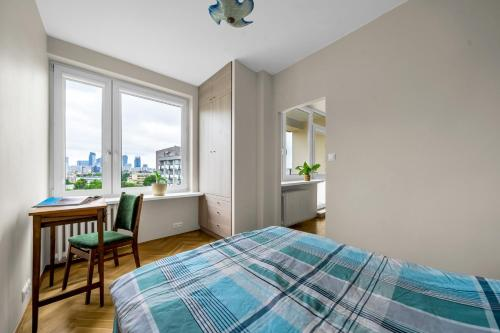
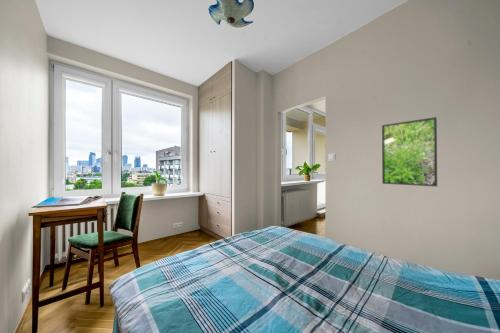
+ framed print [381,116,438,187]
